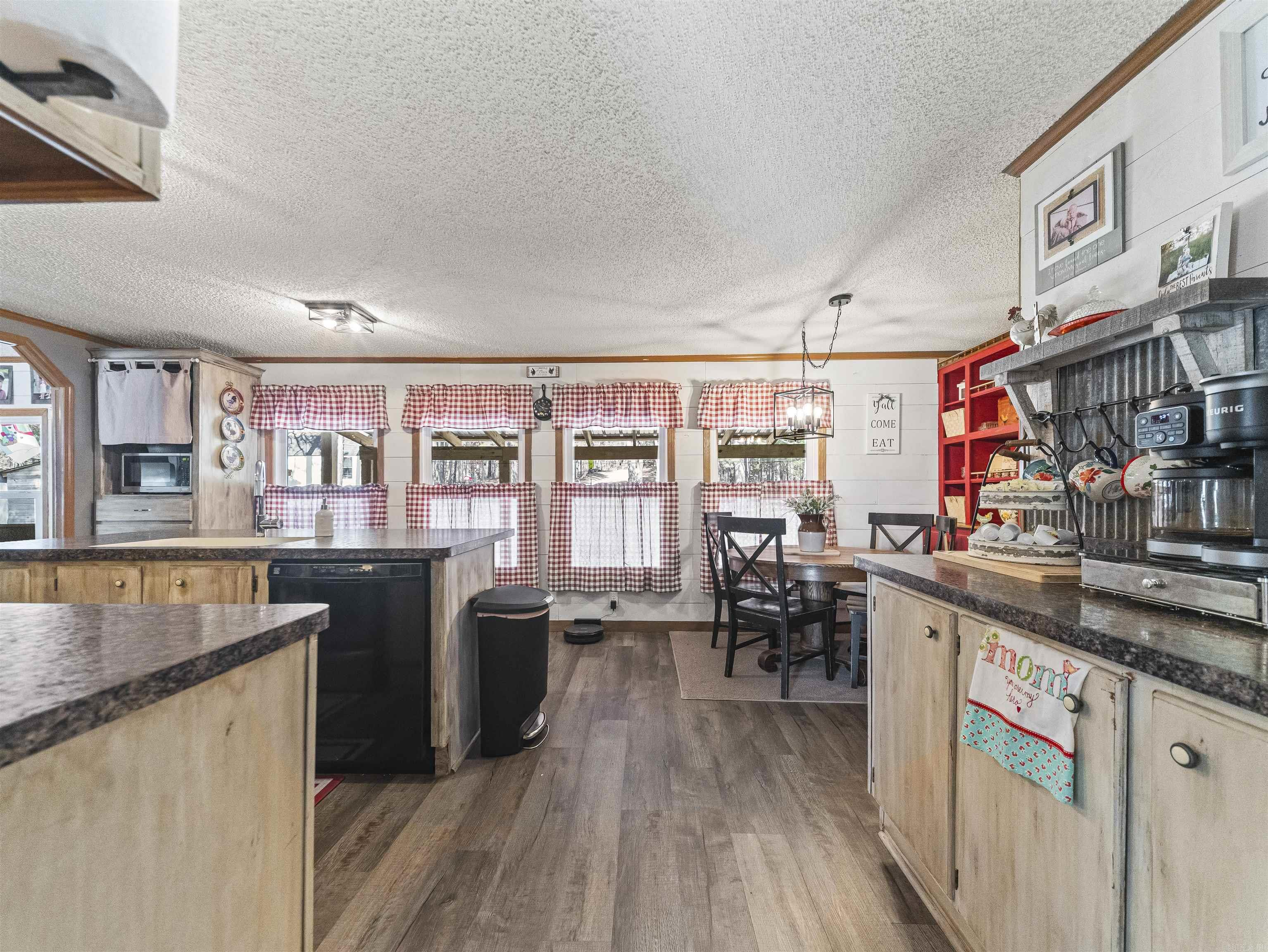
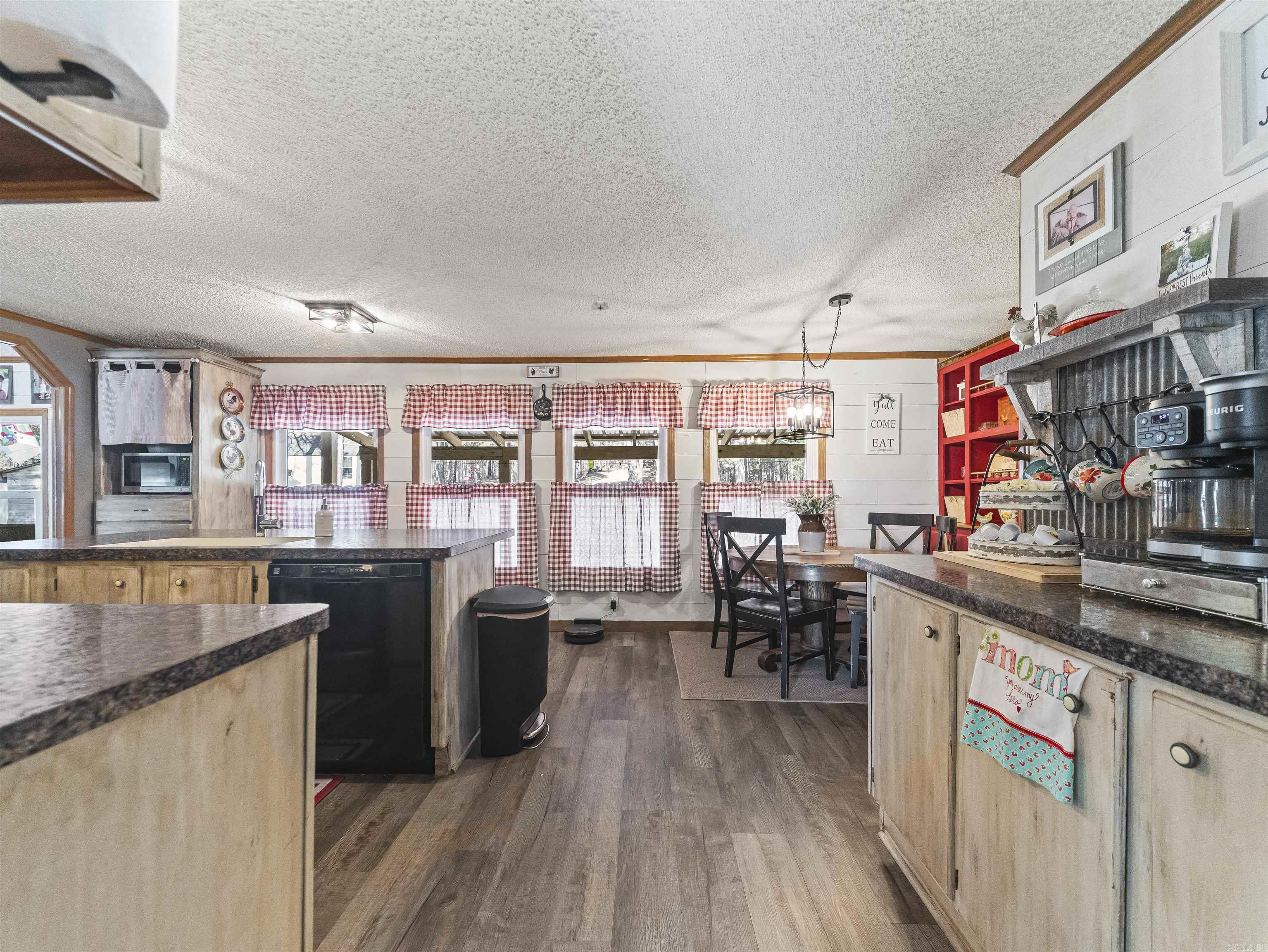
+ smoke detector [590,301,610,311]
